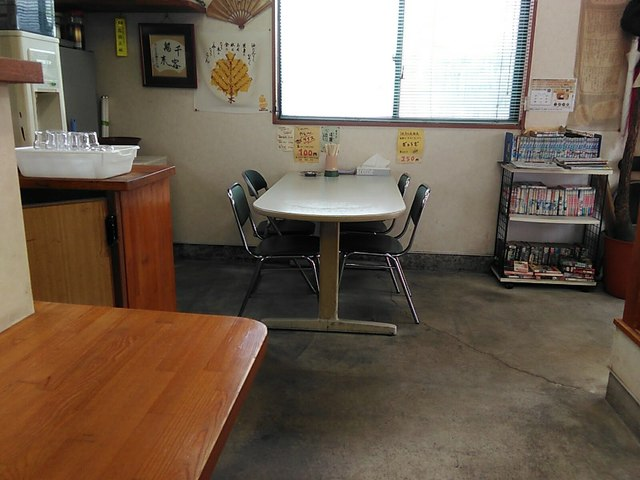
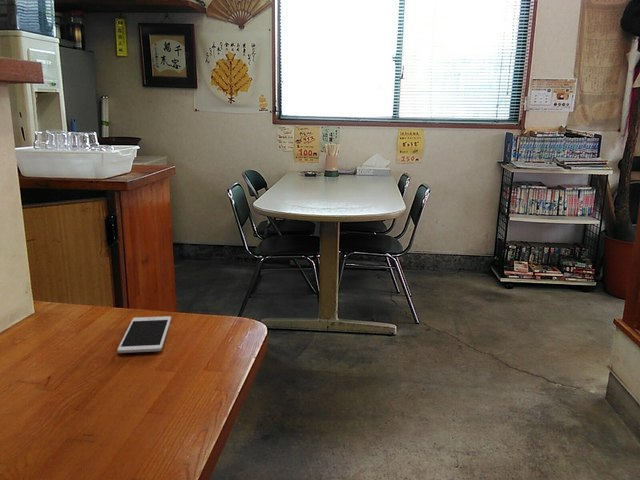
+ cell phone [116,315,172,354]
